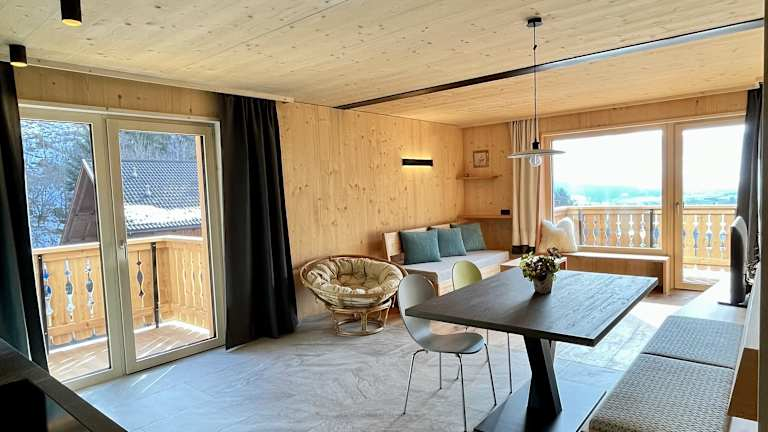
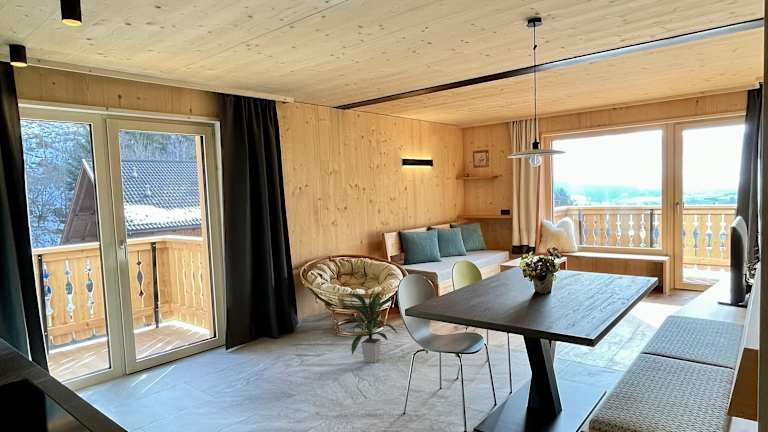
+ indoor plant [344,287,400,364]
